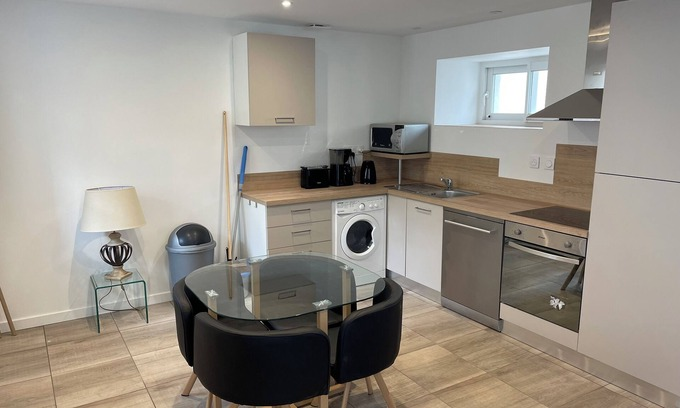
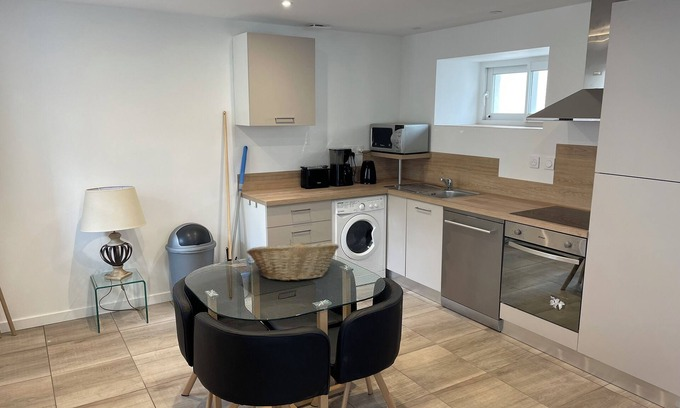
+ fruit basket [246,239,340,282]
